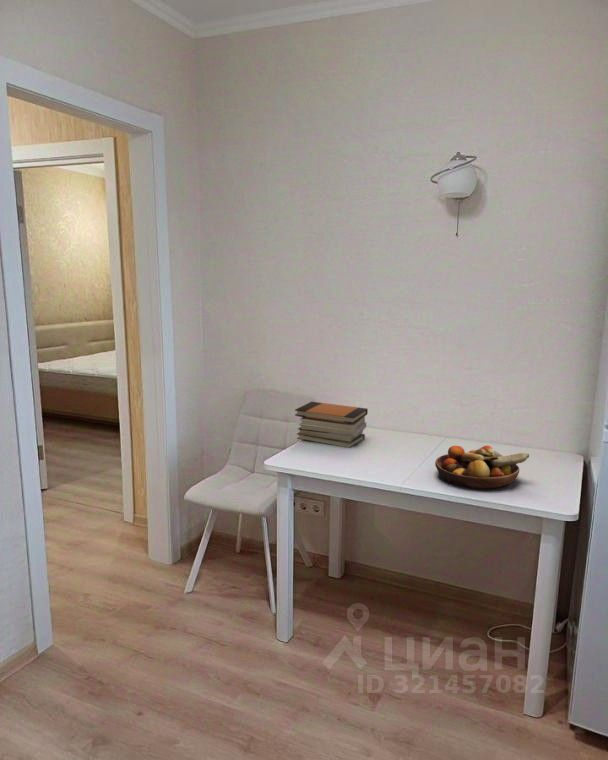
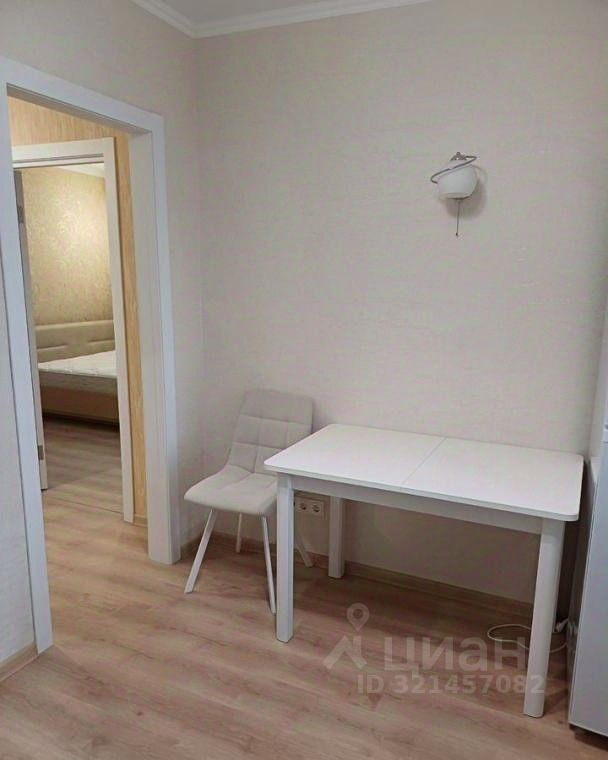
- book stack [294,401,369,449]
- fruit bowl [434,444,530,490]
